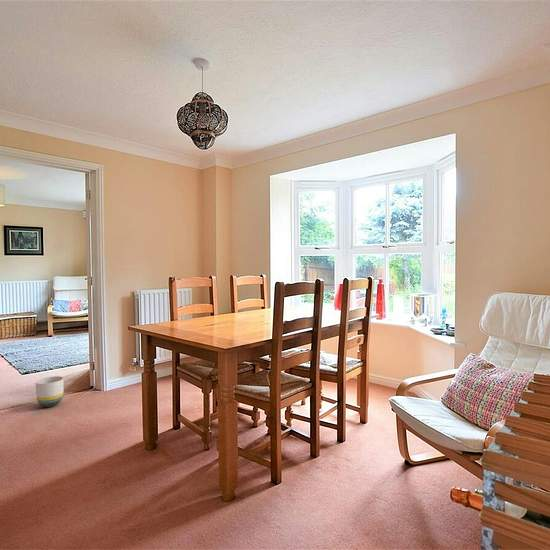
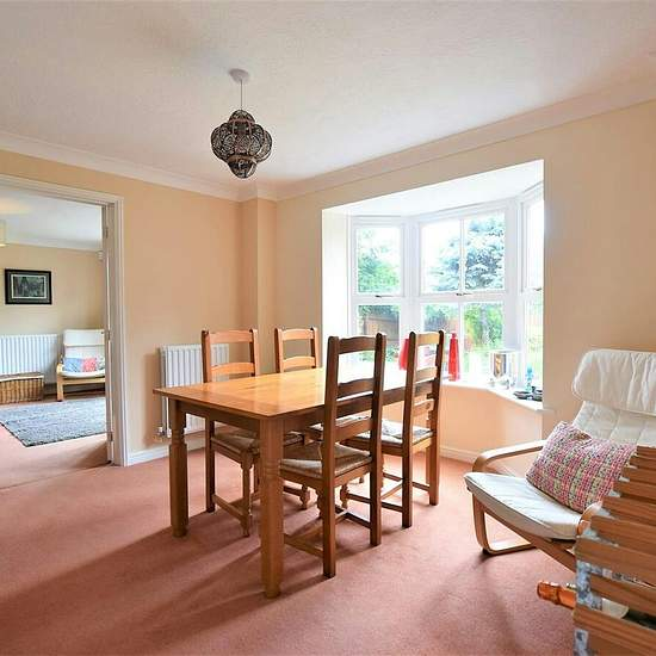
- planter [35,375,65,408]
